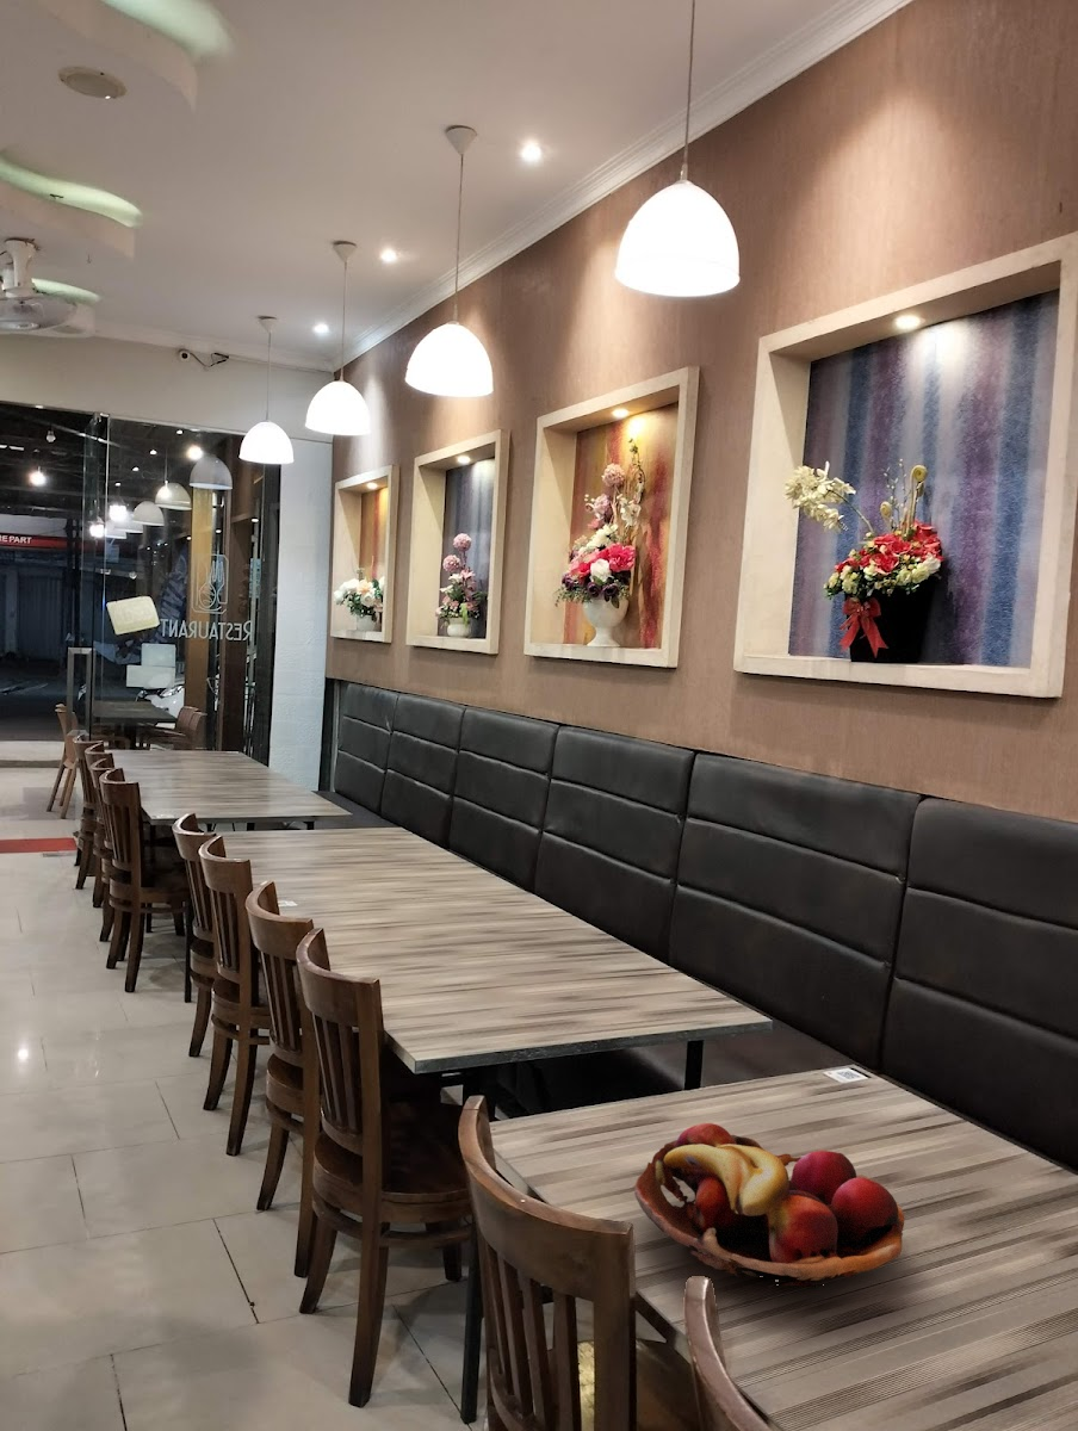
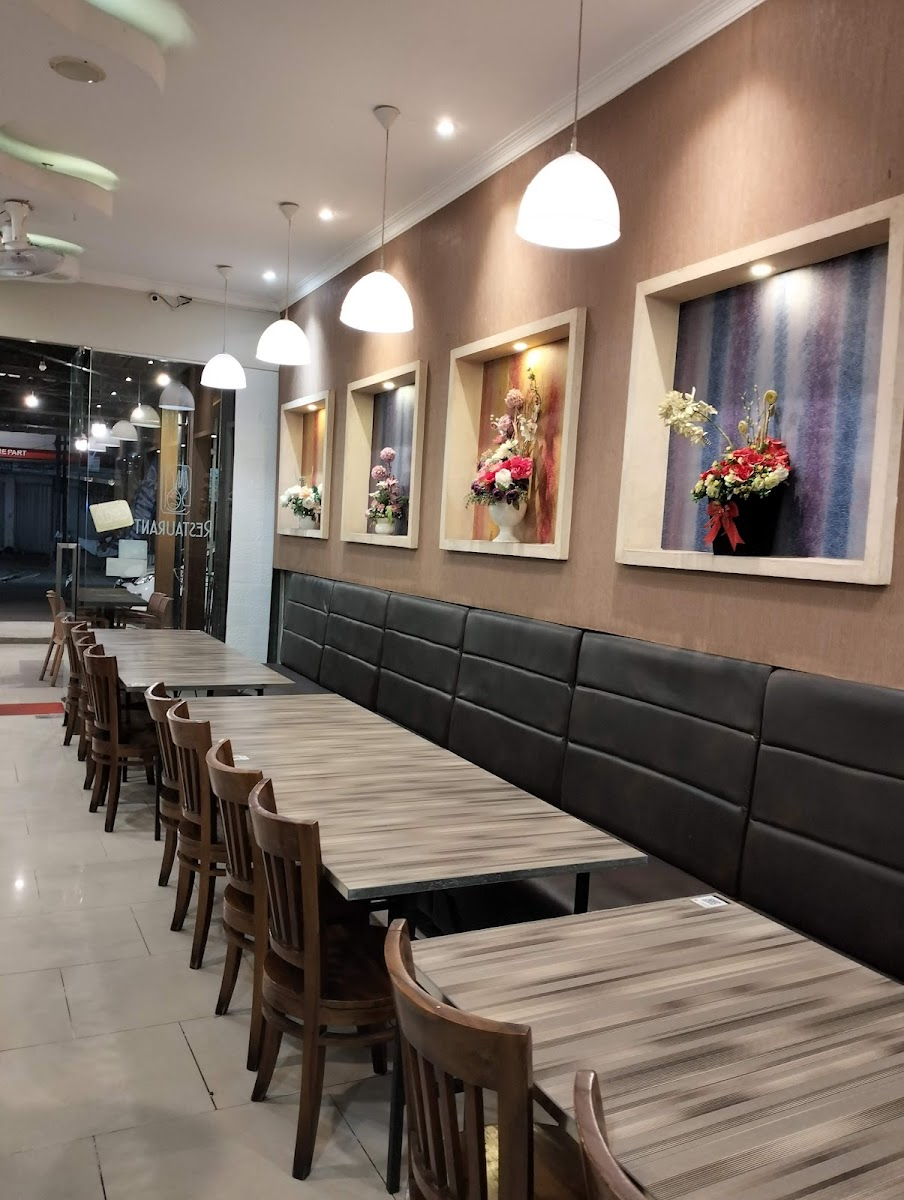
- fruit basket [632,1122,905,1289]
